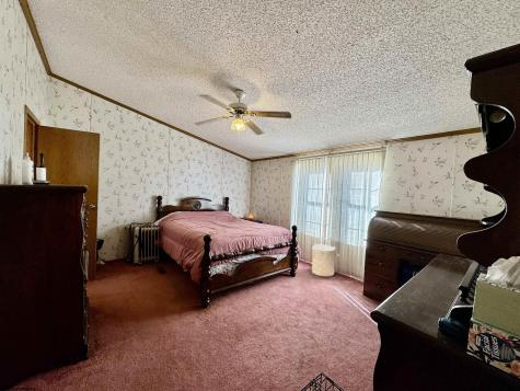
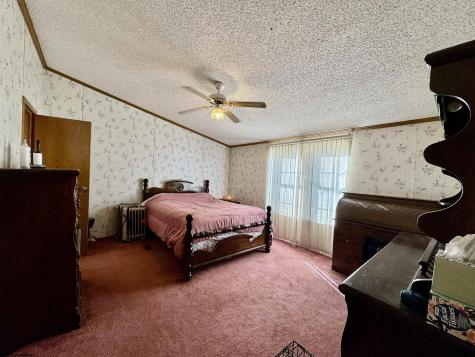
- laundry hamper [311,243,339,277]
